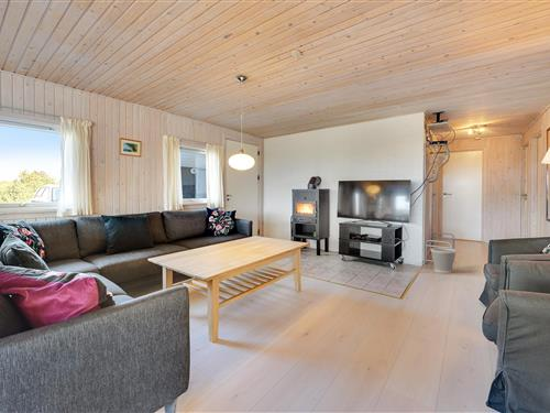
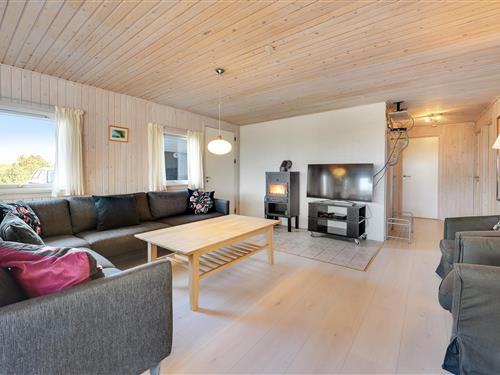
- wastebasket [429,247,458,274]
